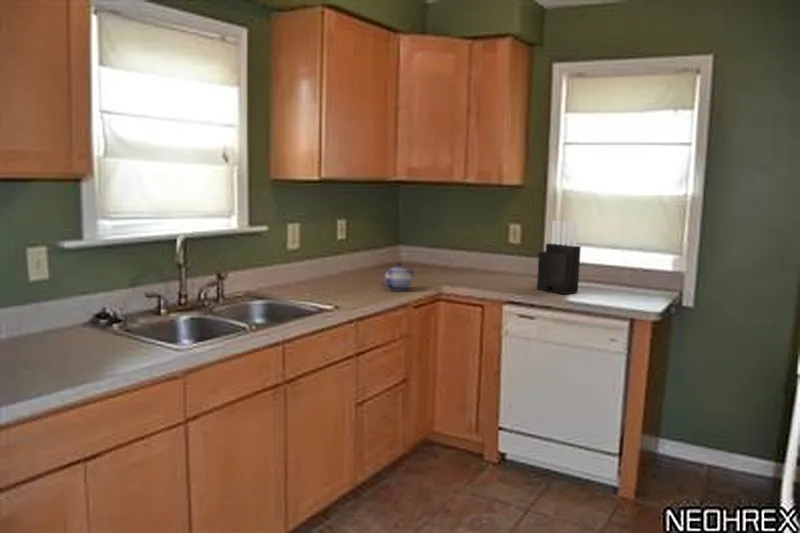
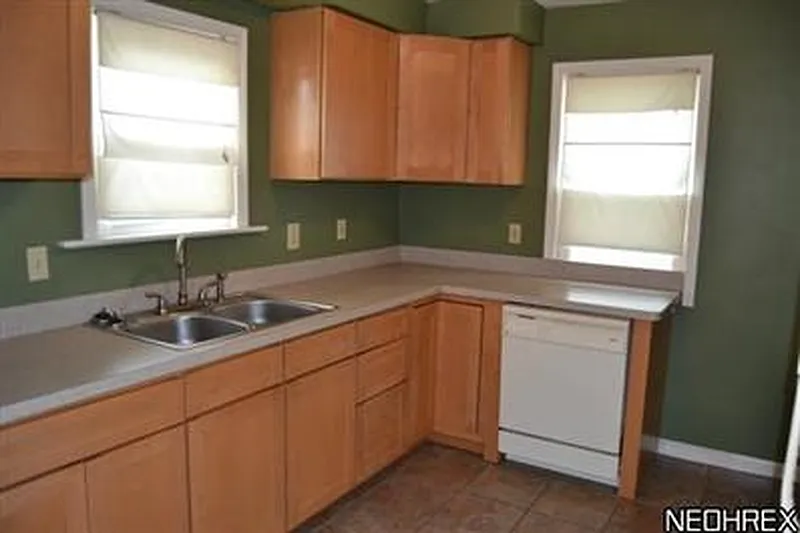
- teapot [380,262,416,292]
- knife block [536,220,582,295]
